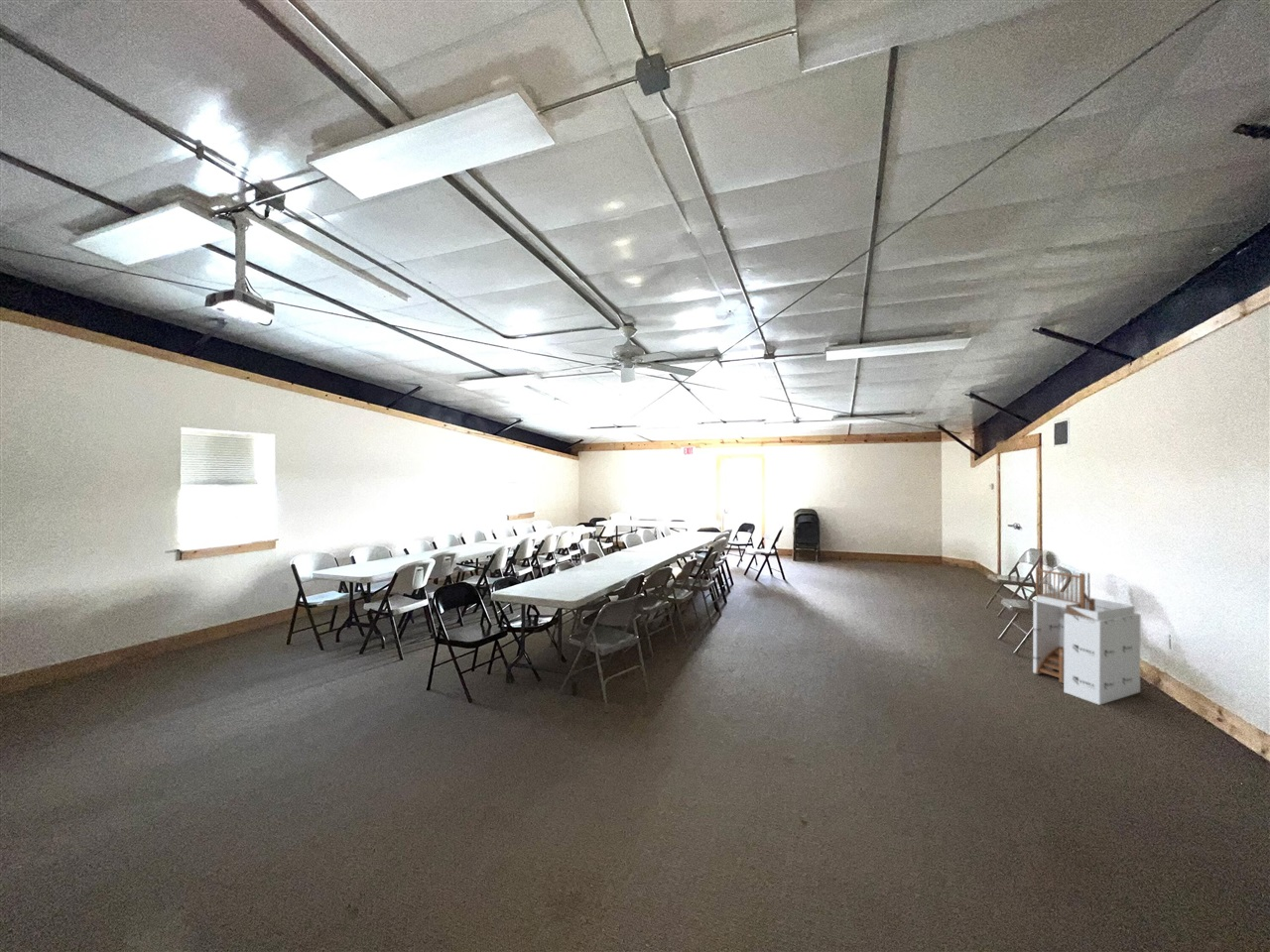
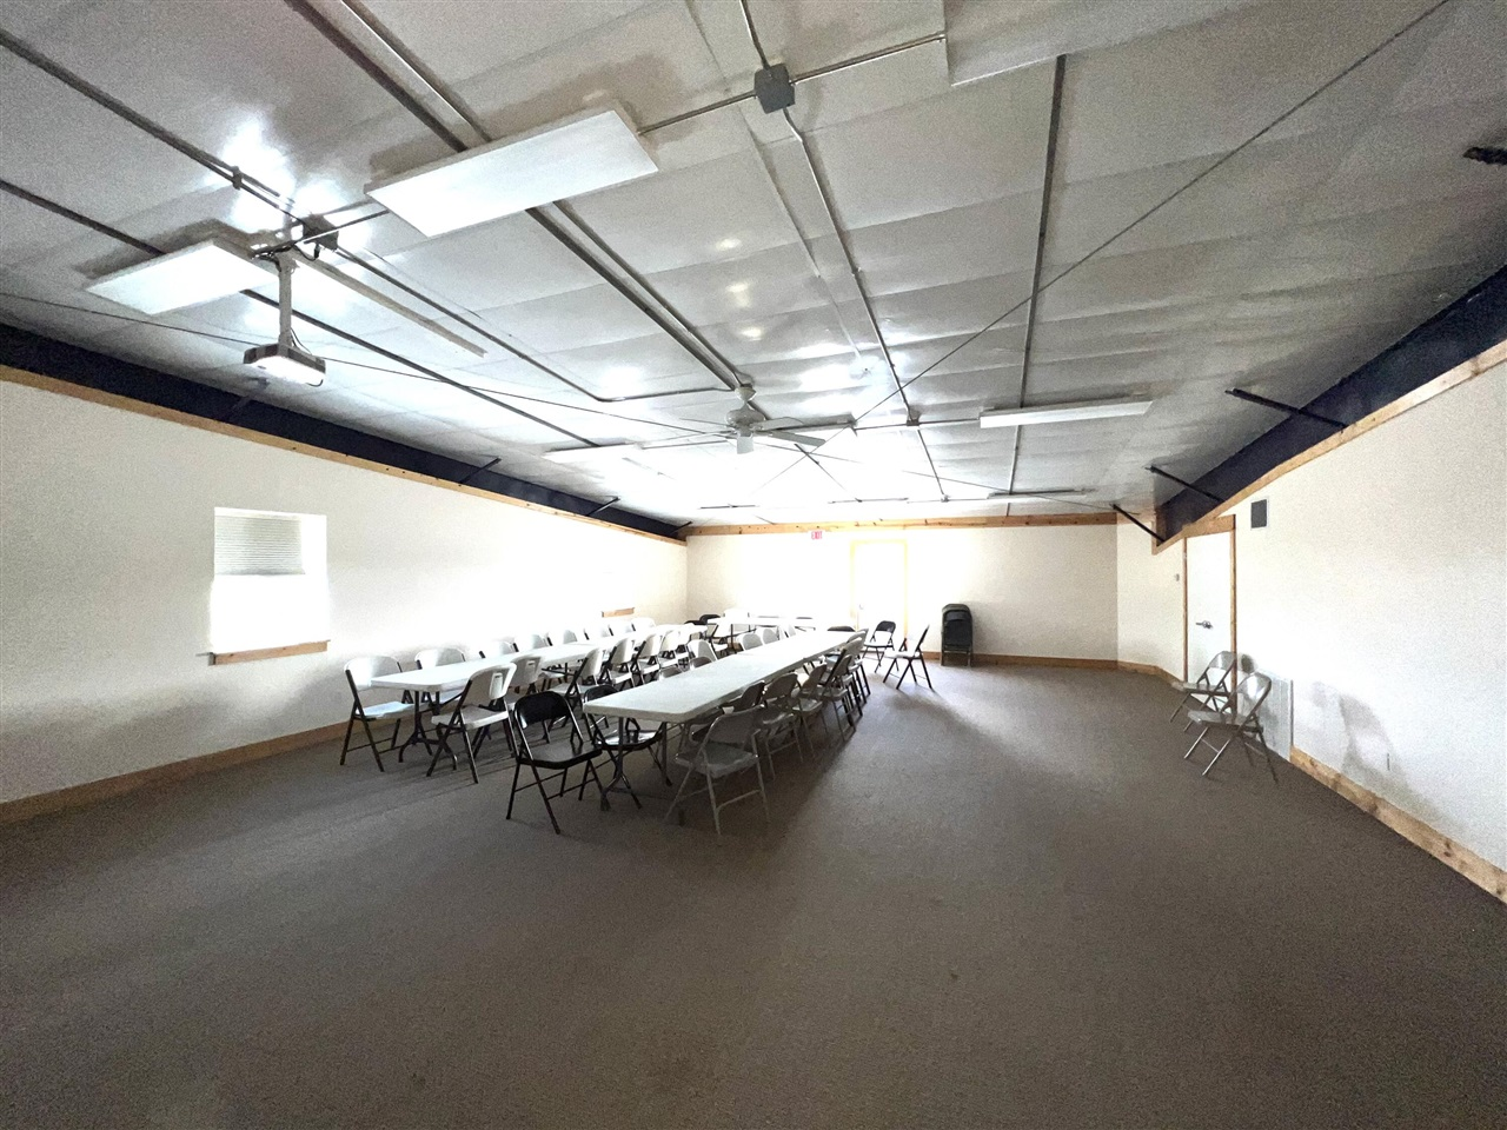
- storage cabinet [1032,565,1141,706]
